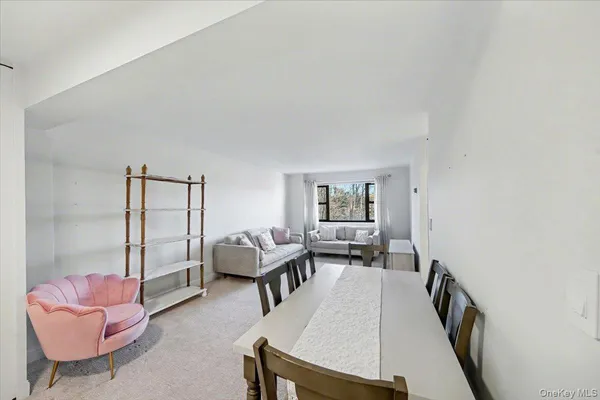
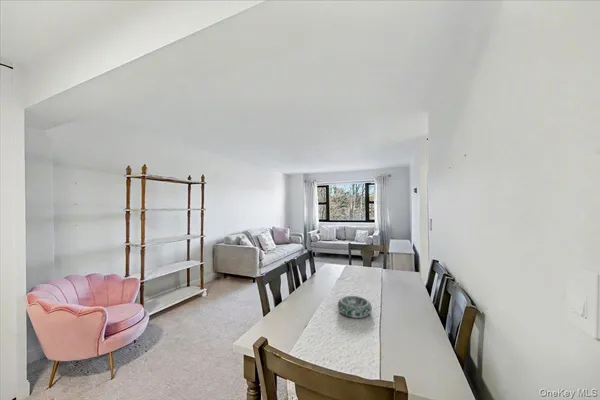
+ decorative bowl [337,295,373,319]
